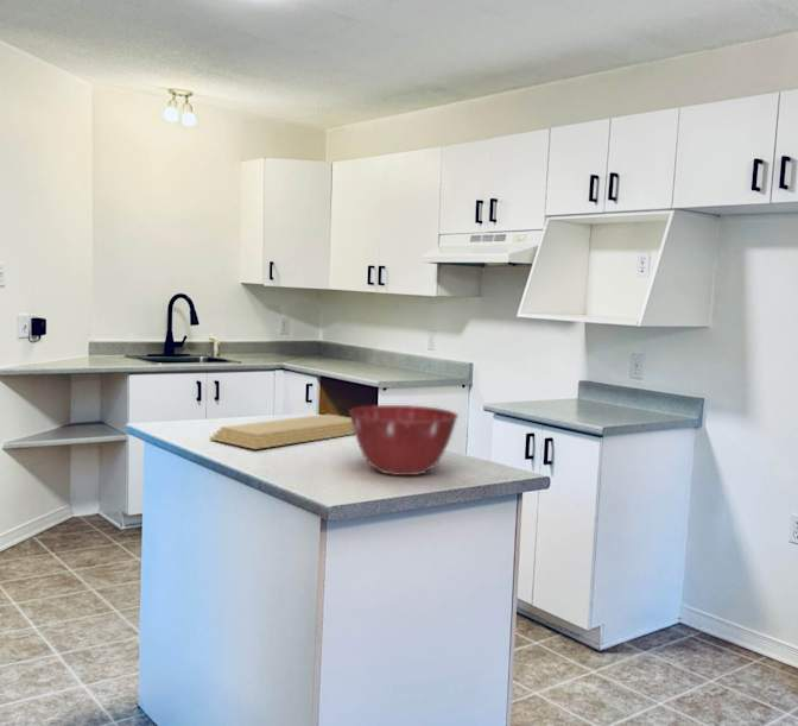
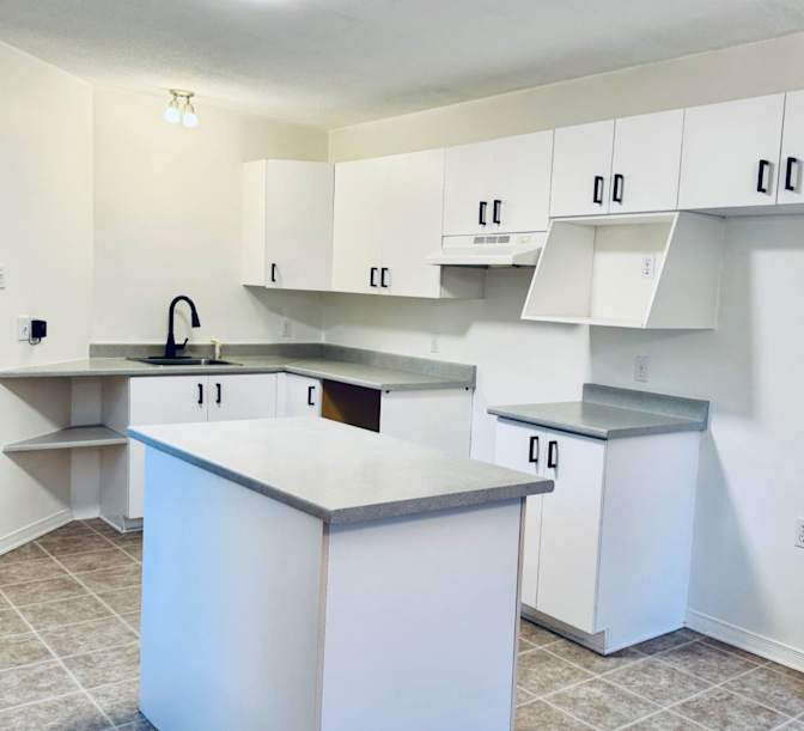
- cutting board [209,413,355,450]
- mixing bowl [348,404,460,476]
